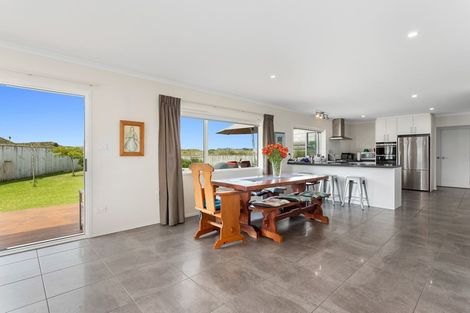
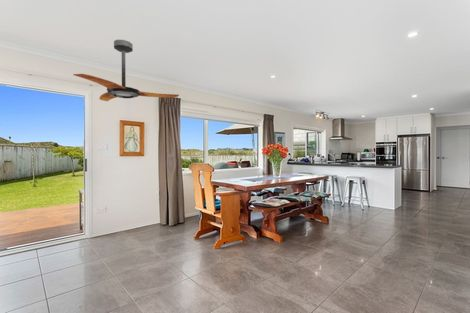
+ ceiling fan [72,39,180,102]
